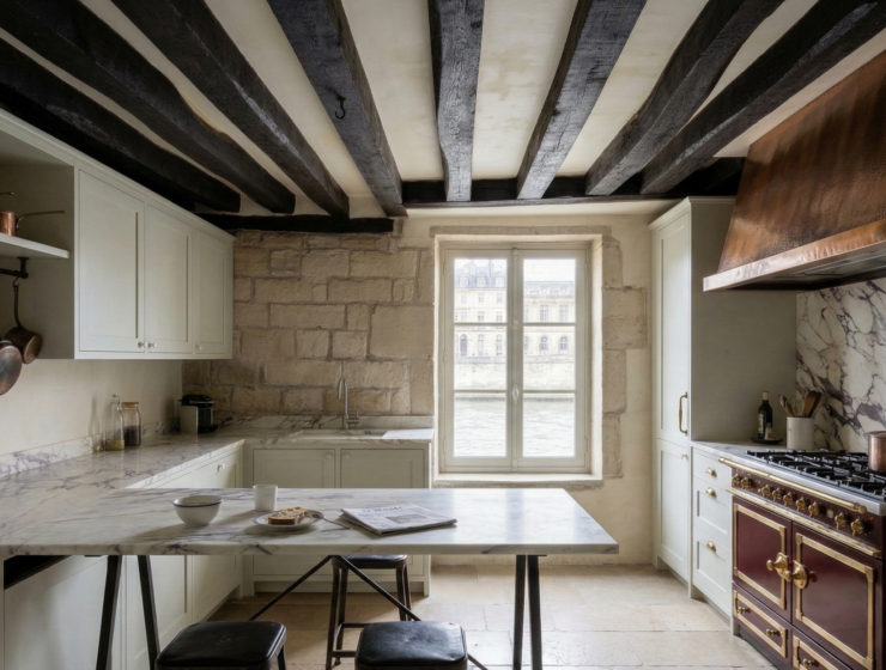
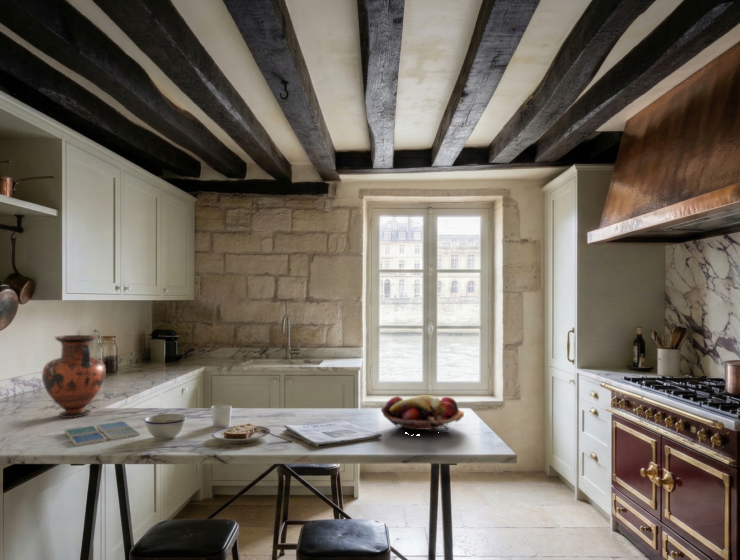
+ drink coaster [63,420,141,447]
+ vase [41,334,107,419]
+ fruit basket [380,394,465,433]
